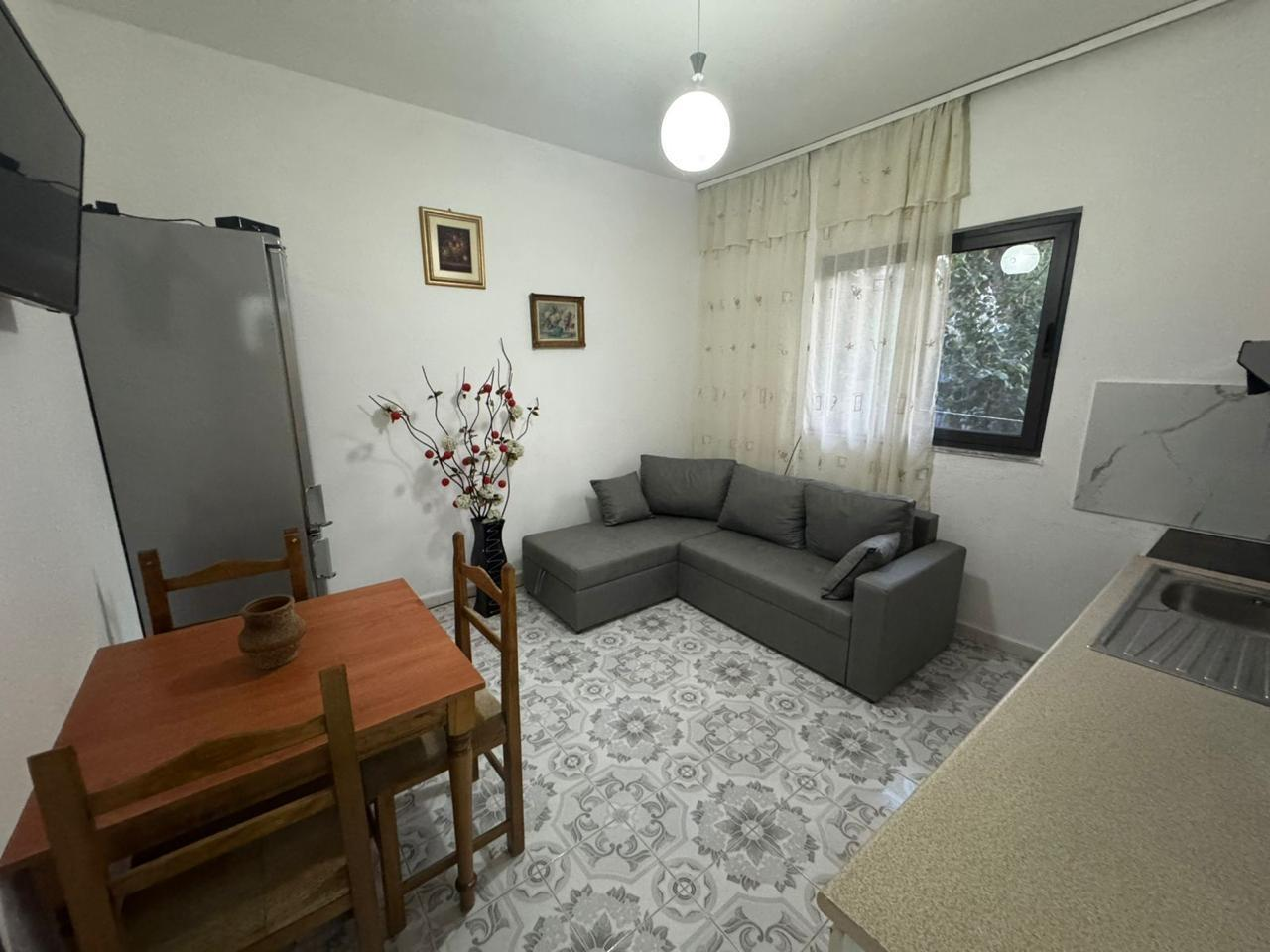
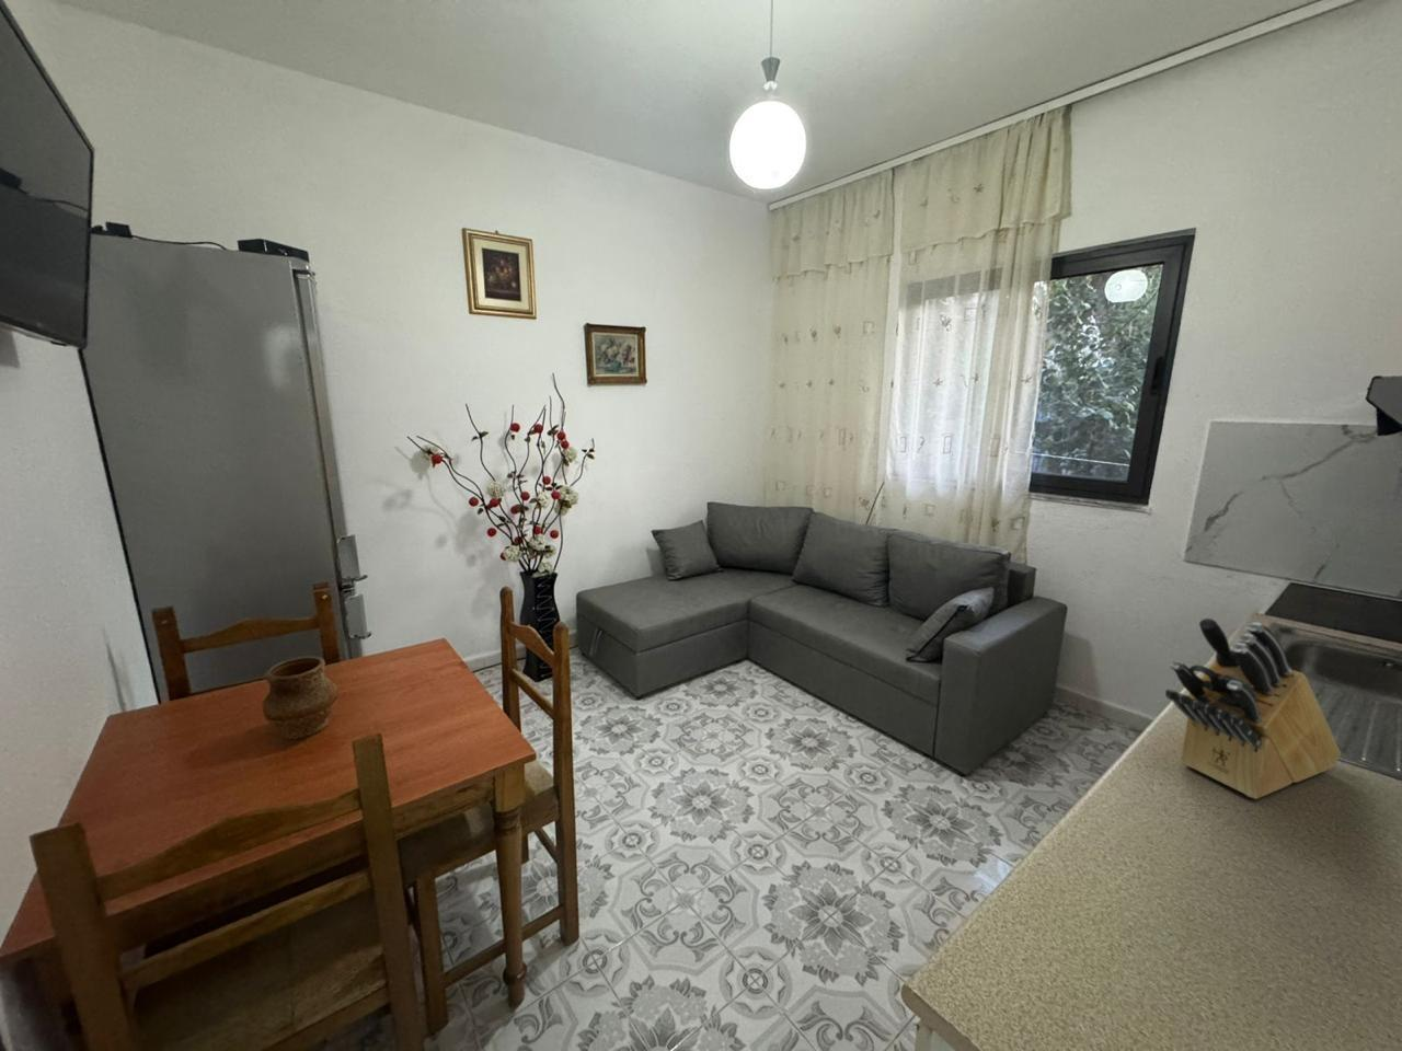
+ knife block [1165,617,1341,800]
